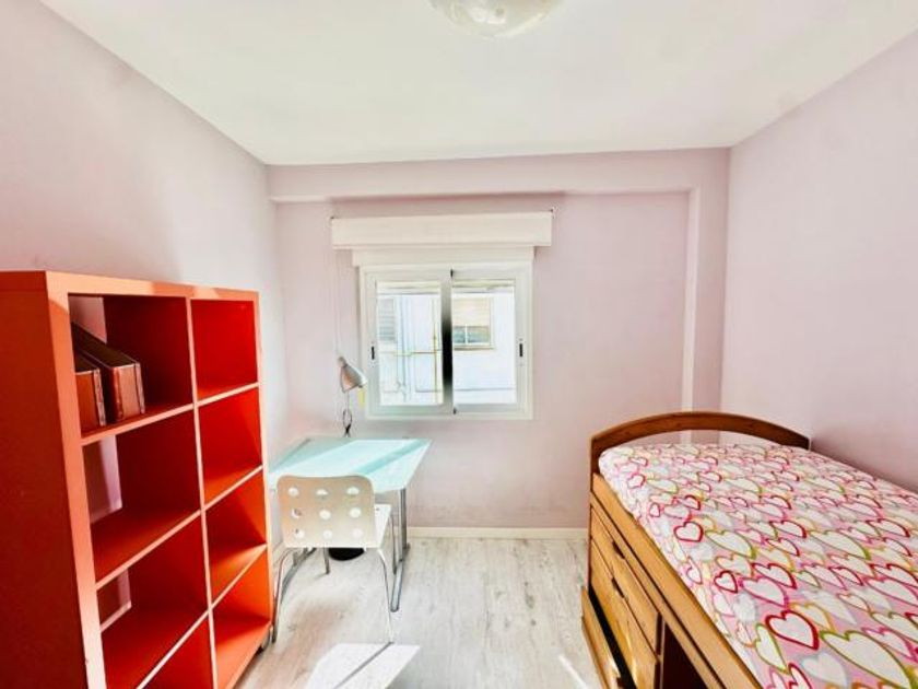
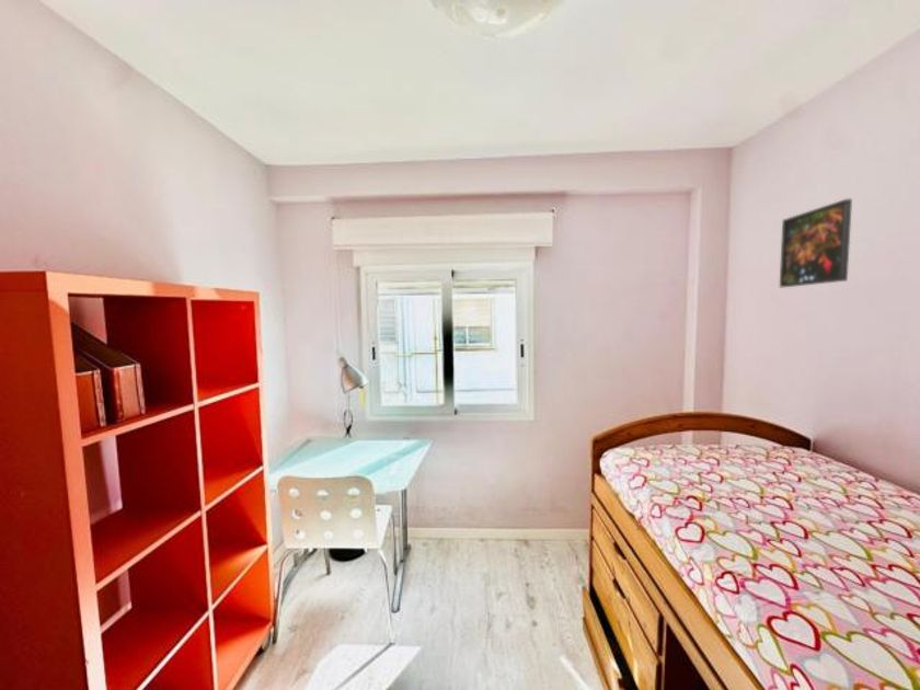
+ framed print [779,198,853,288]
